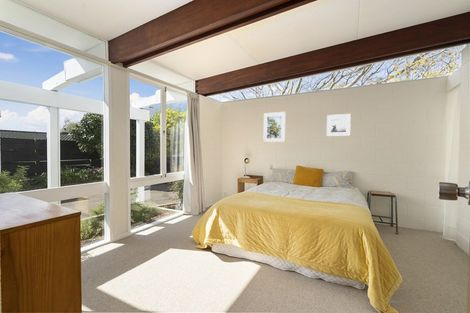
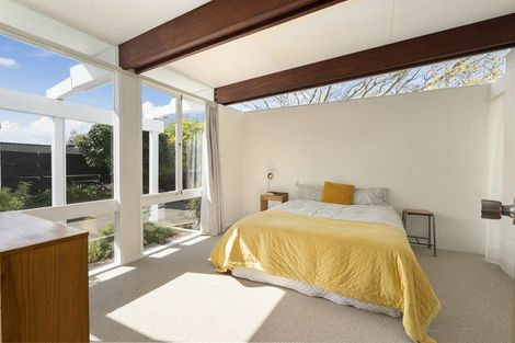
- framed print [262,111,287,143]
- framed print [326,113,352,137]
